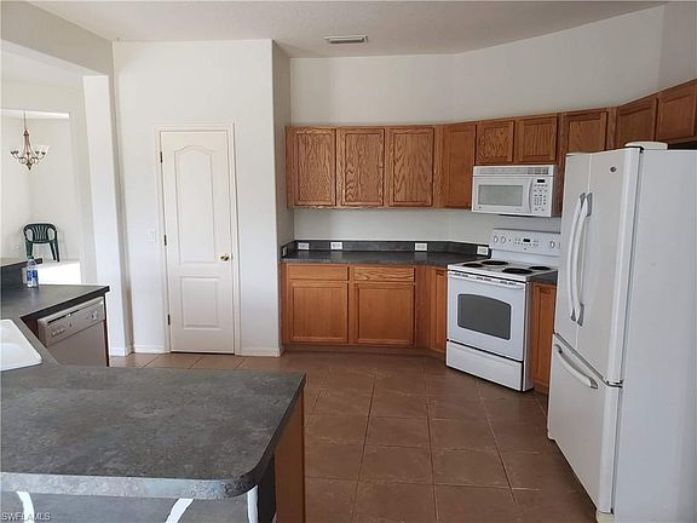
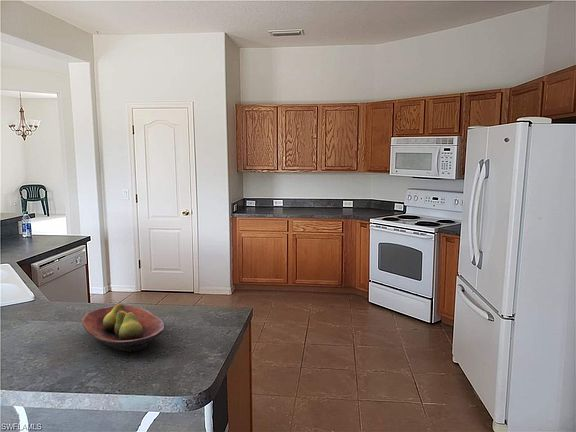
+ fruit bowl [81,303,166,353]
